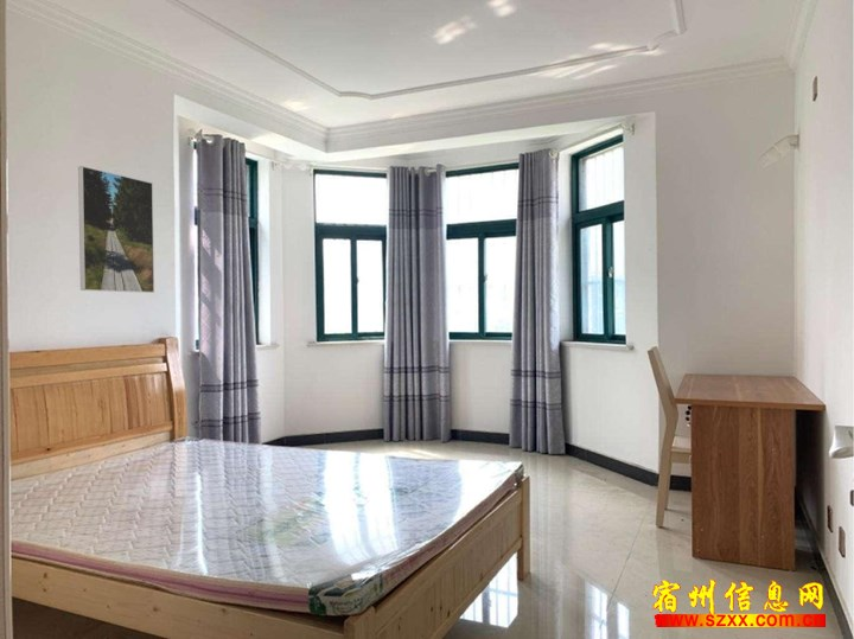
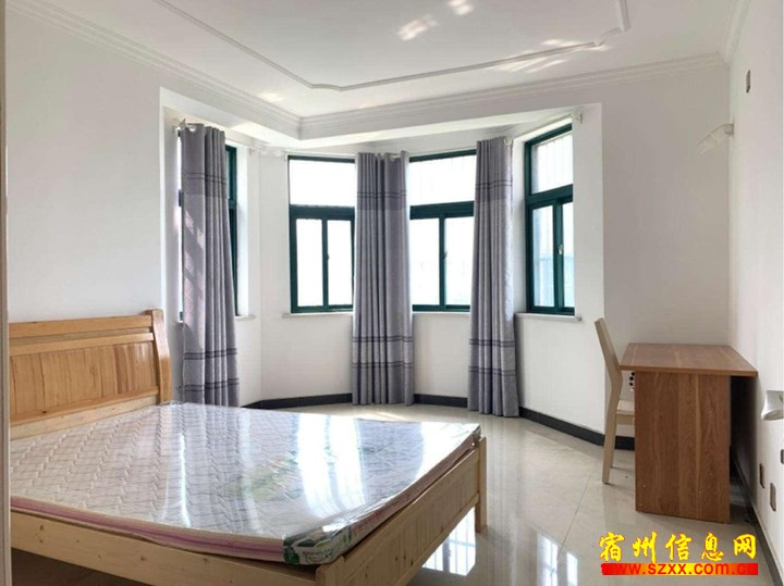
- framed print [77,165,155,294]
